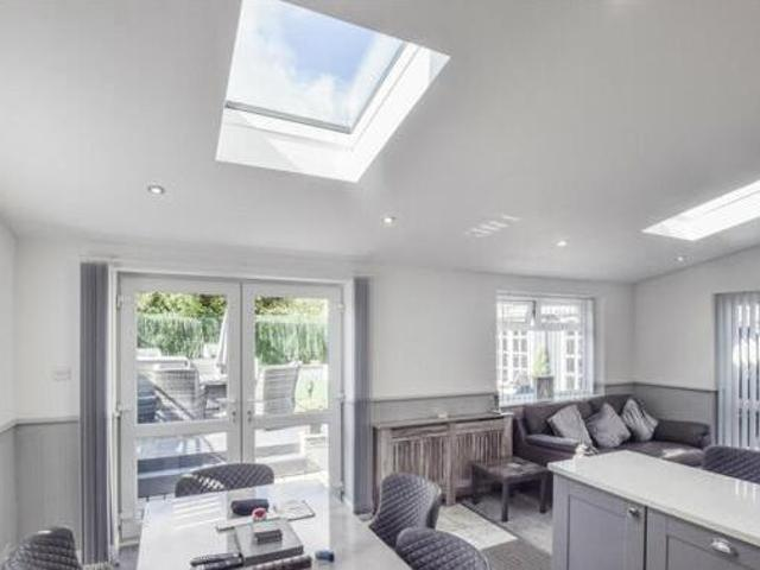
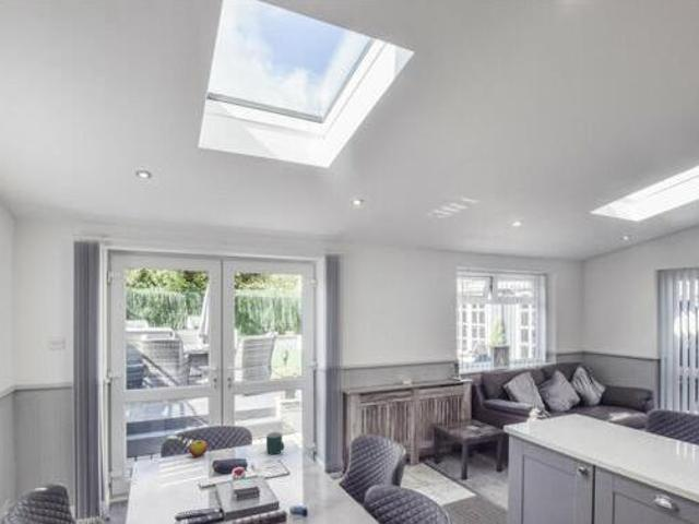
+ apple [189,439,209,458]
+ mug [265,431,285,455]
